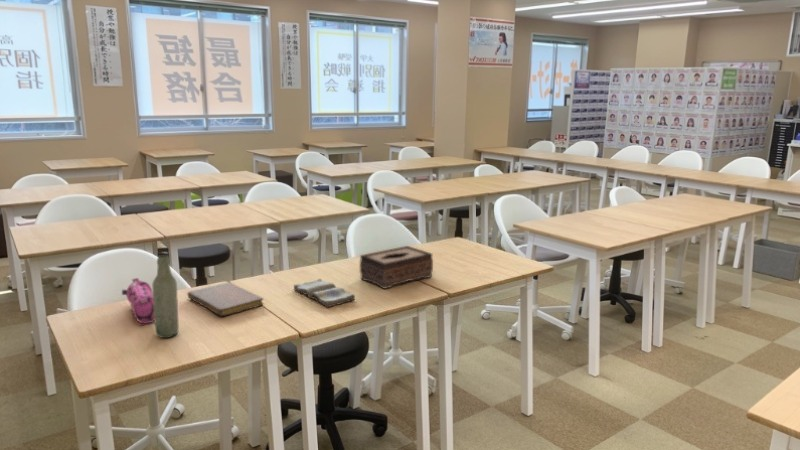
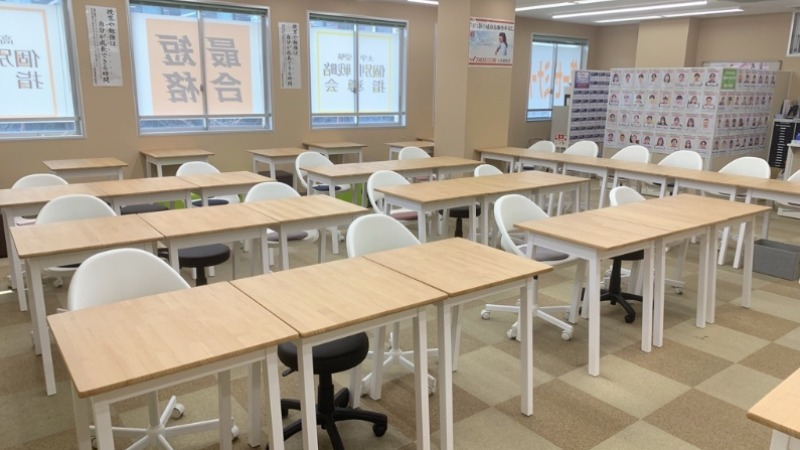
- diary [293,278,356,308]
- pencil case [121,277,155,325]
- bottle [151,254,180,339]
- notebook [187,282,264,317]
- tissue box [359,245,434,290]
